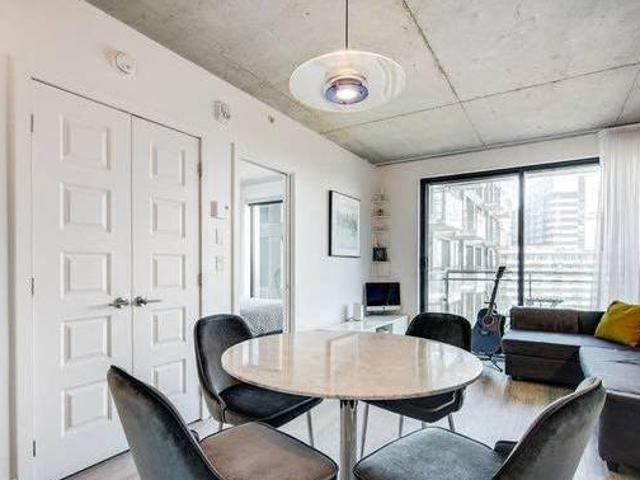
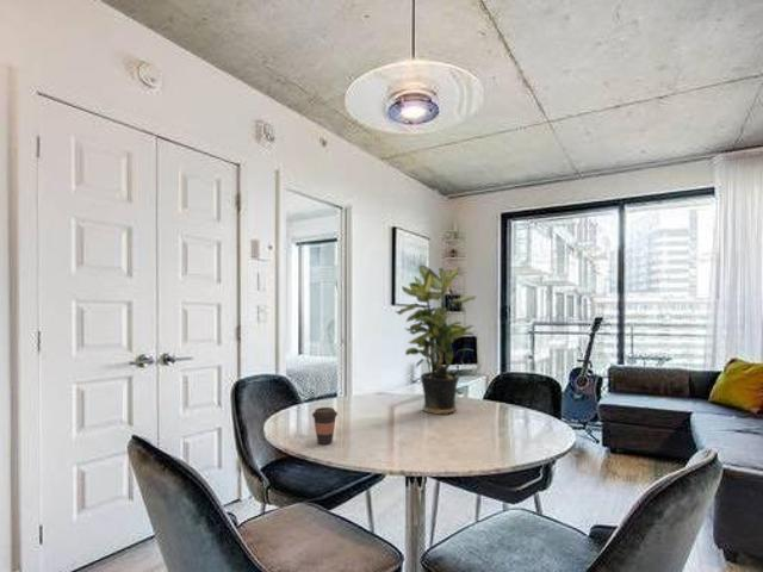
+ potted plant [393,265,478,416]
+ coffee cup [311,406,339,446]
